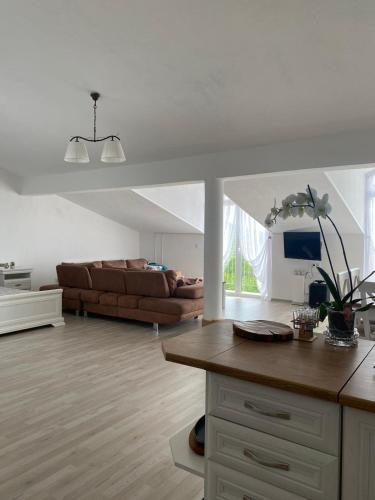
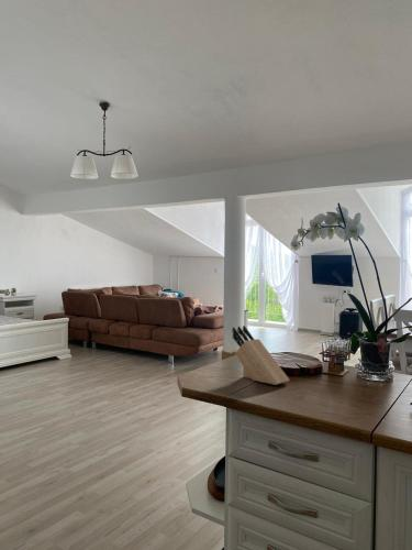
+ knife block [231,324,291,386]
